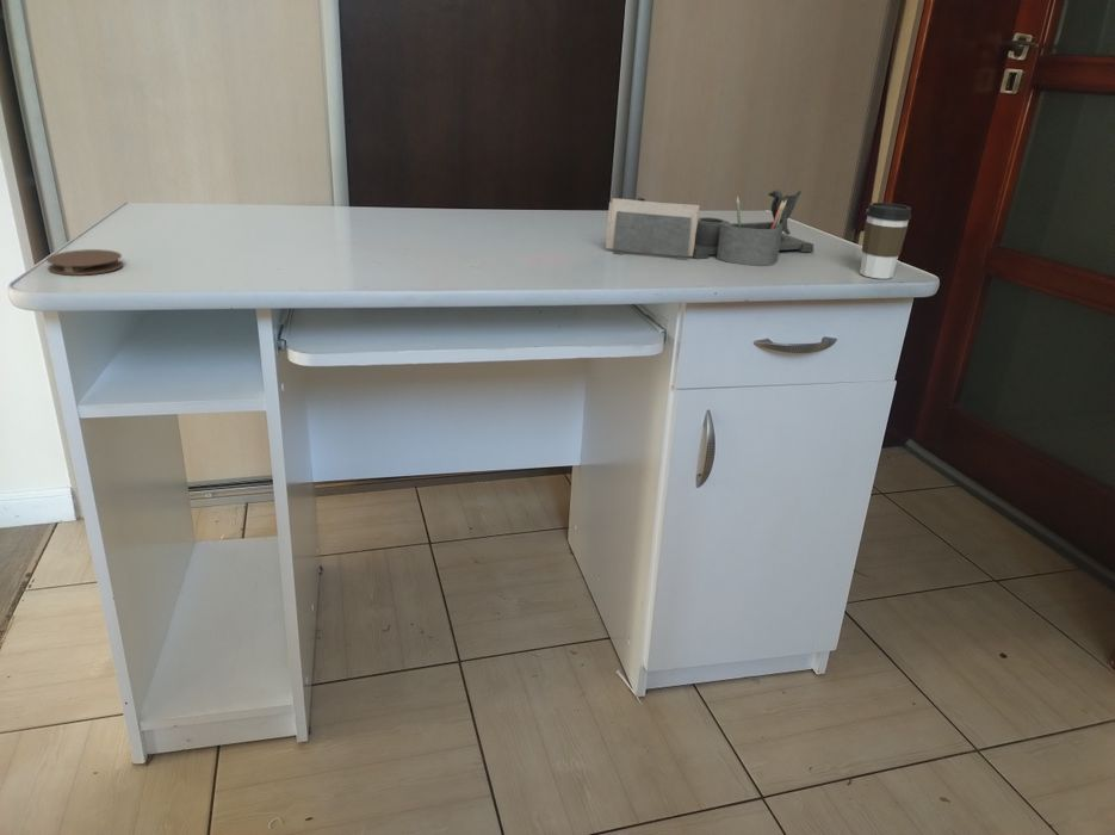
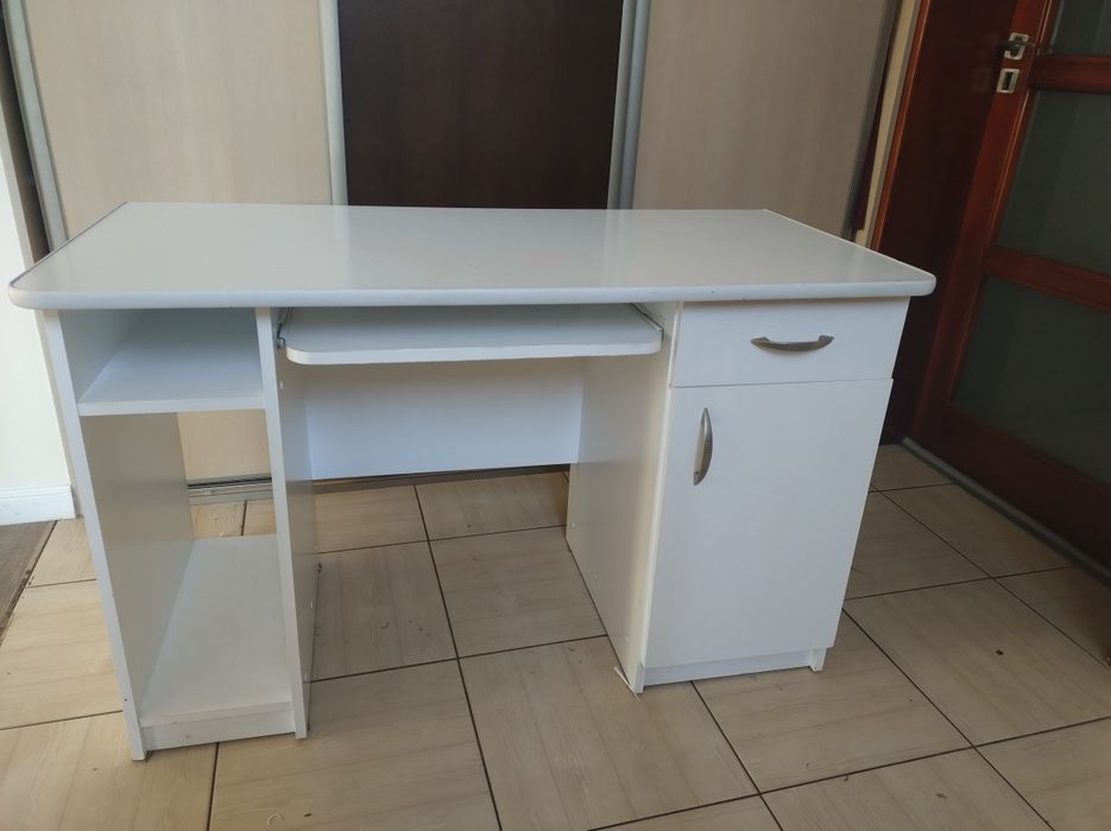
- coffee cup [859,202,912,280]
- coaster [45,248,124,277]
- desk organizer [605,188,816,267]
